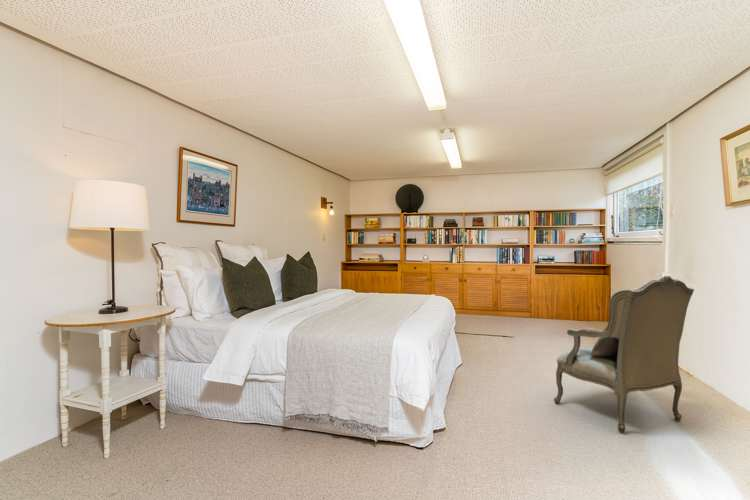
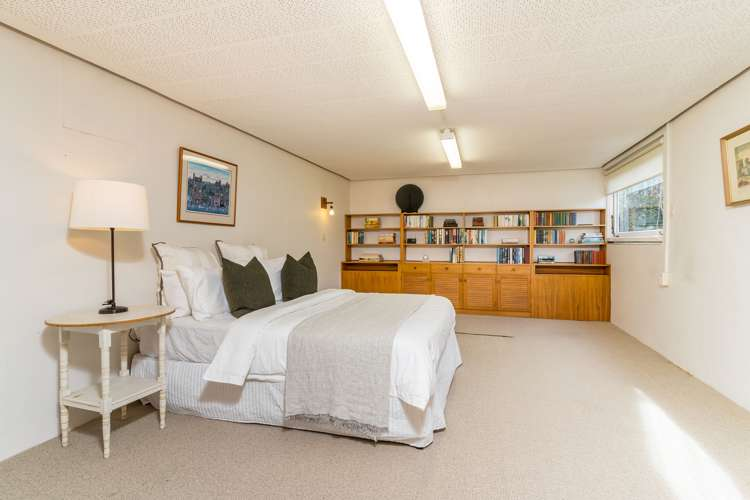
- armchair [553,275,695,433]
